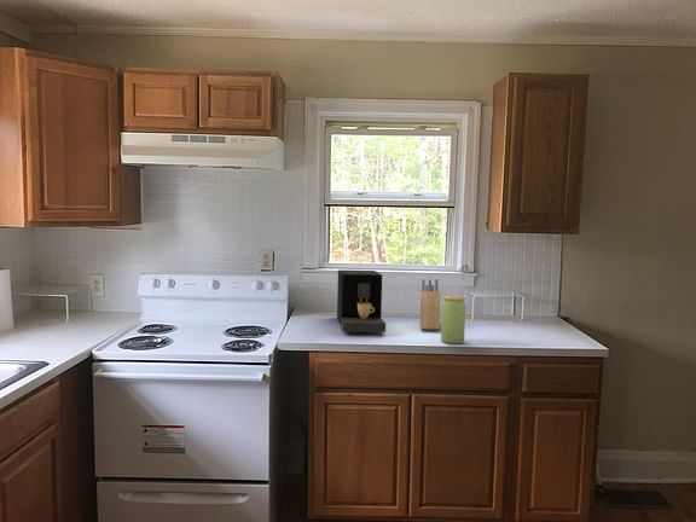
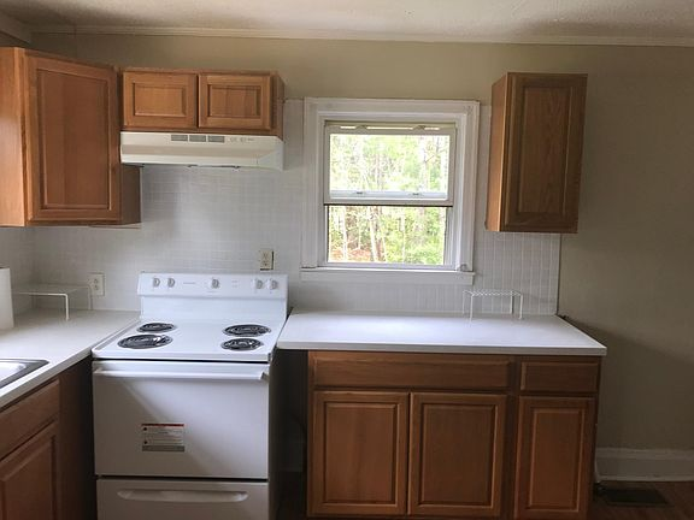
- knife block [419,278,441,331]
- jar [440,295,466,344]
- coffee maker [336,268,387,334]
